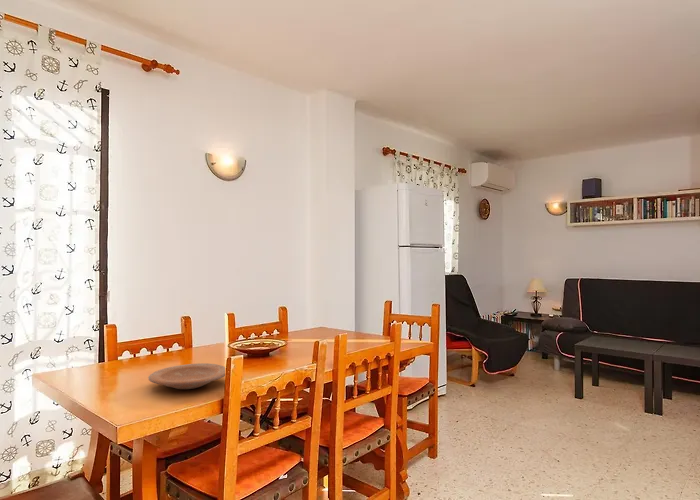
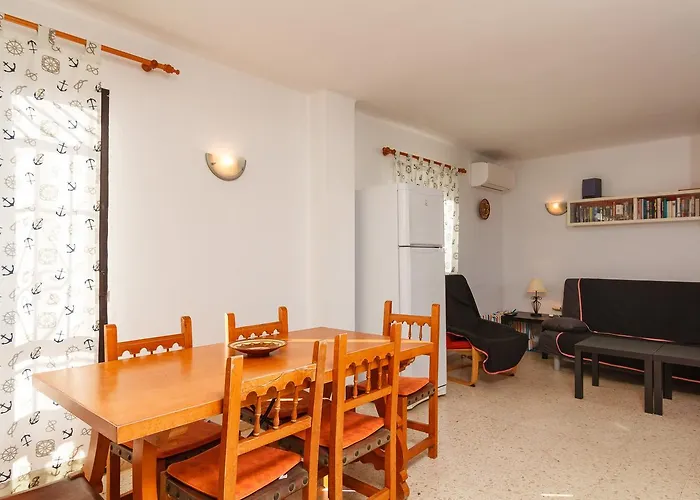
- plate [147,362,226,390]
